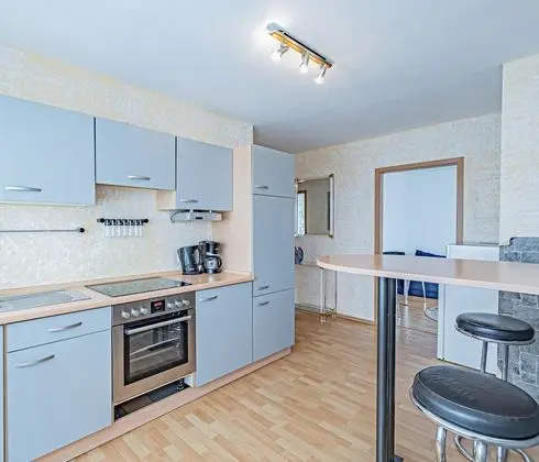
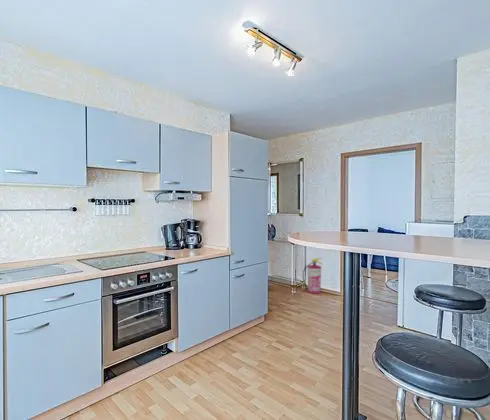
+ fire extinguisher [302,257,324,295]
